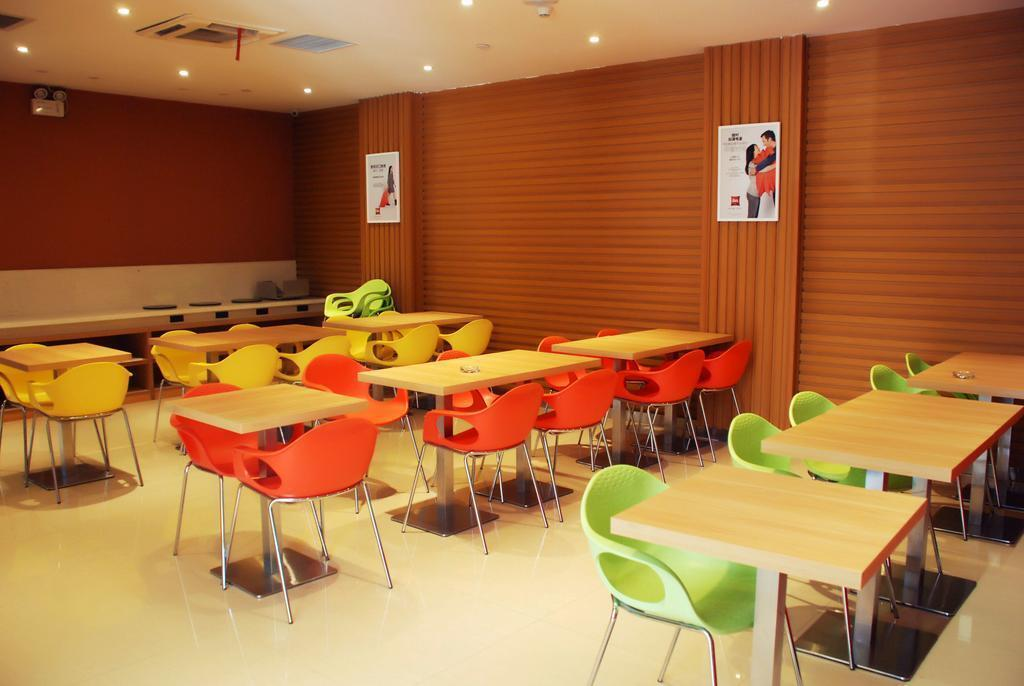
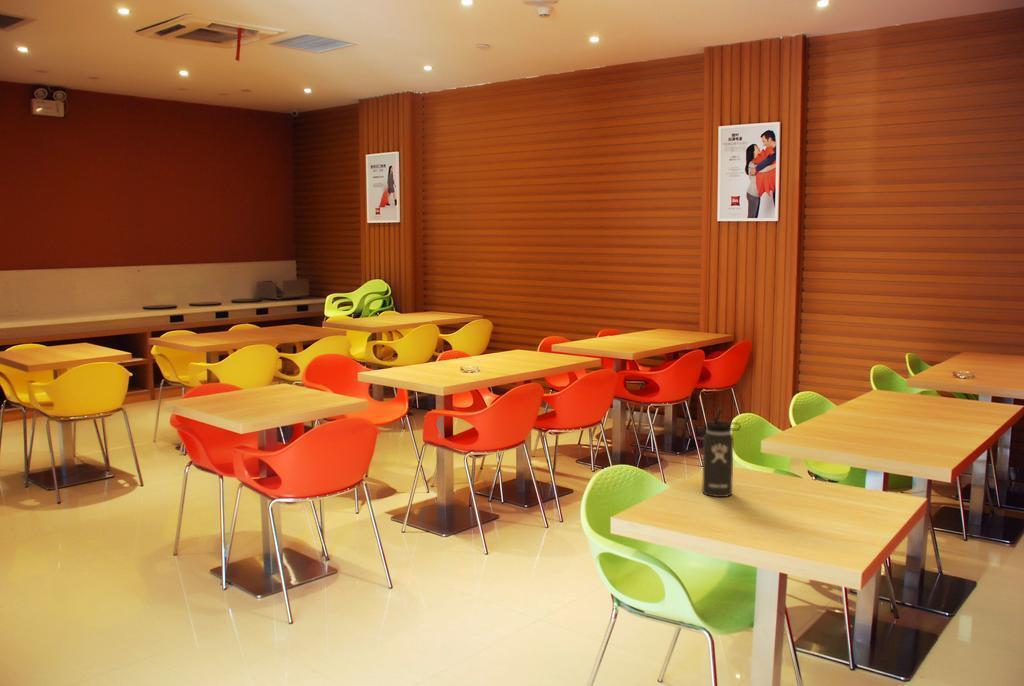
+ thermos bottle [701,409,742,498]
